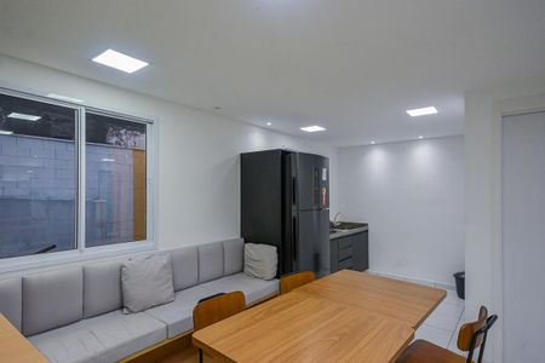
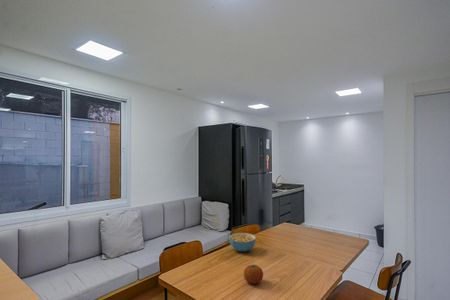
+ cereal bowl [228,232,257,252]
+ fruit [243,264,264,285]
